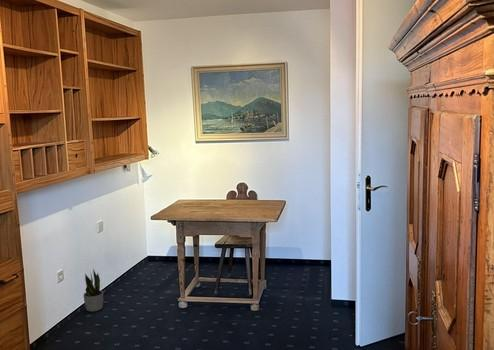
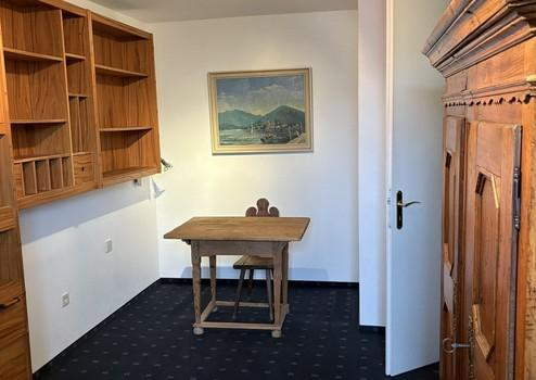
- potted plant [83,268,104,313]
